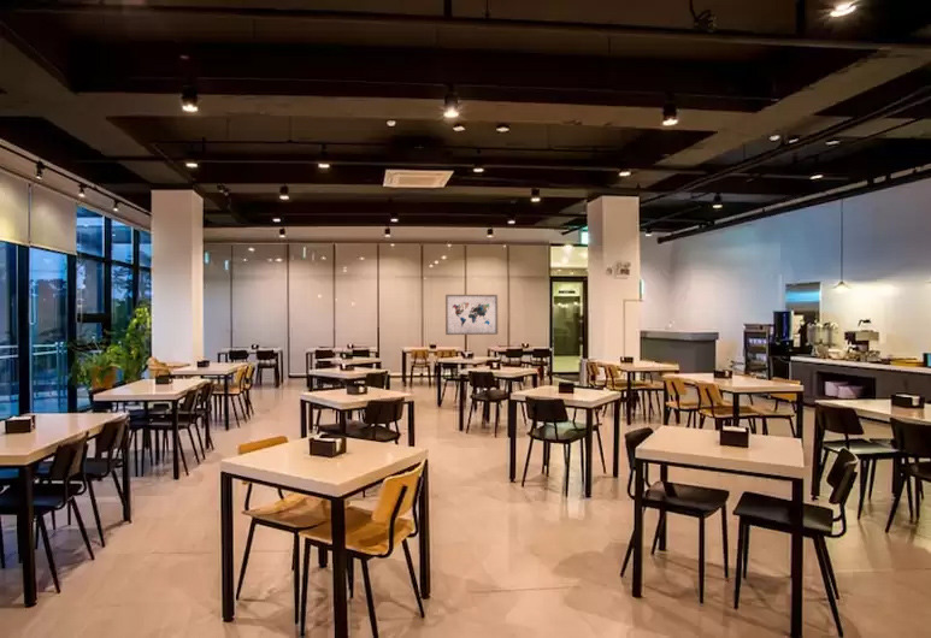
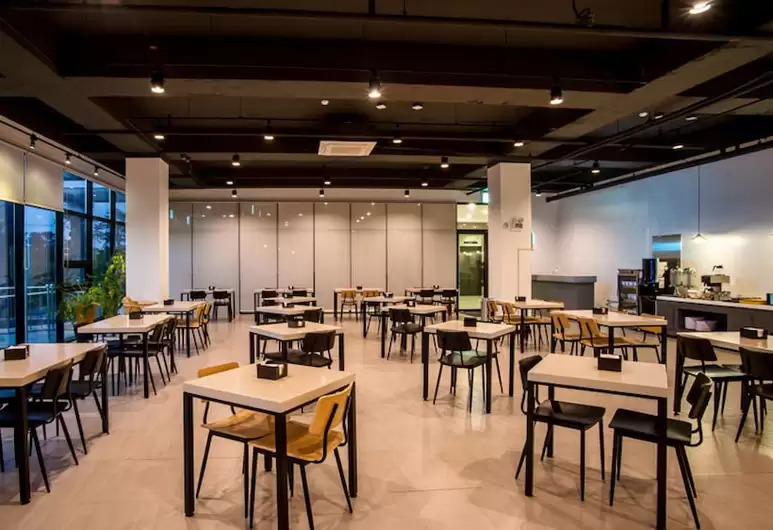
- wall art [444,294,499,336]
